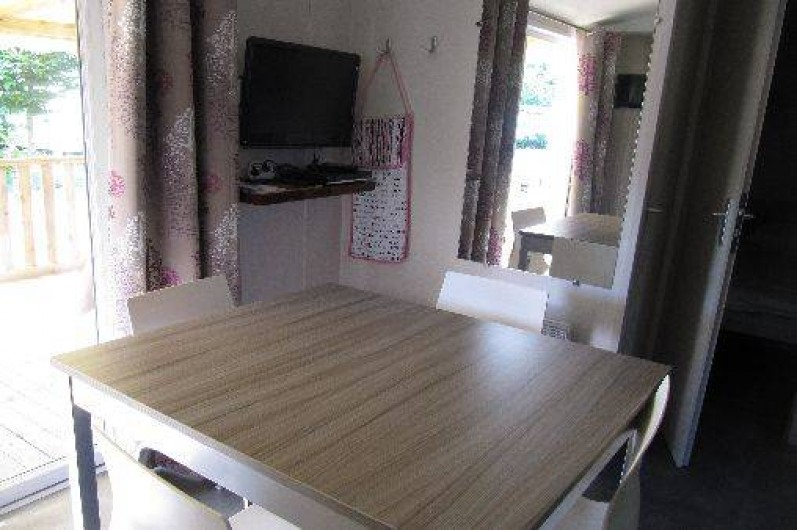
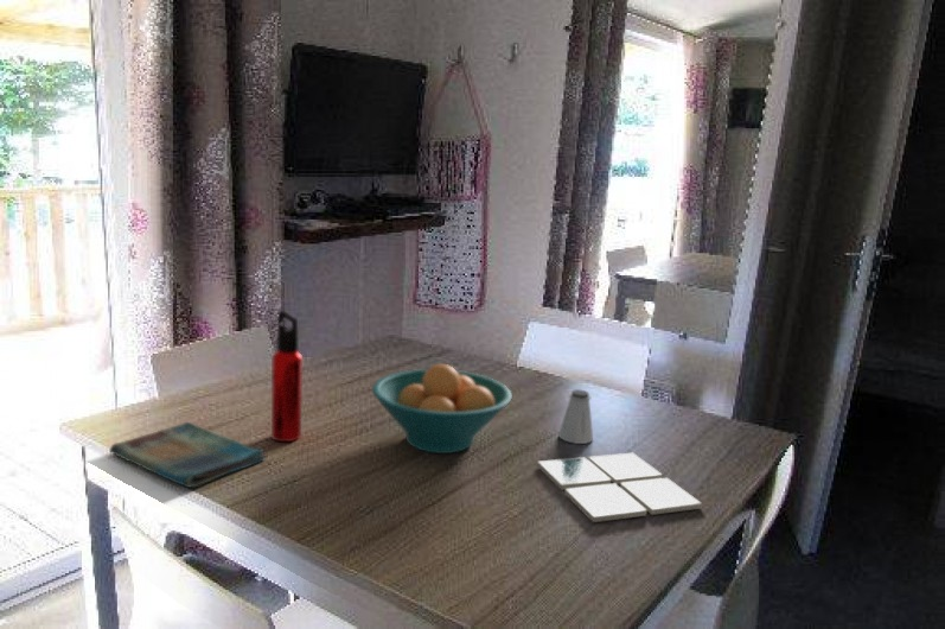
+ saltshaker [557,388,594,445]
+ fruit bowl [371,363,513,455]
+ water bottle [270,310,304,443]
+ dish towel [108,421,267,489]
+ drink coaster [536,452,703,523]
